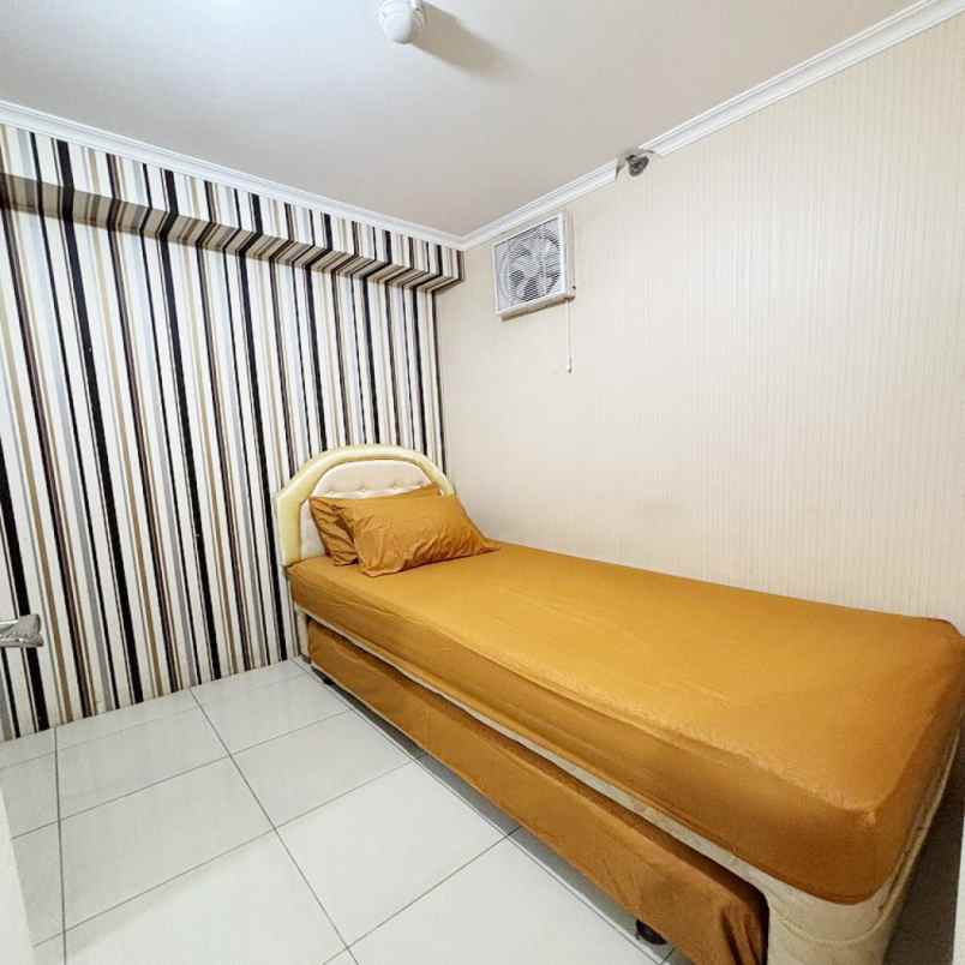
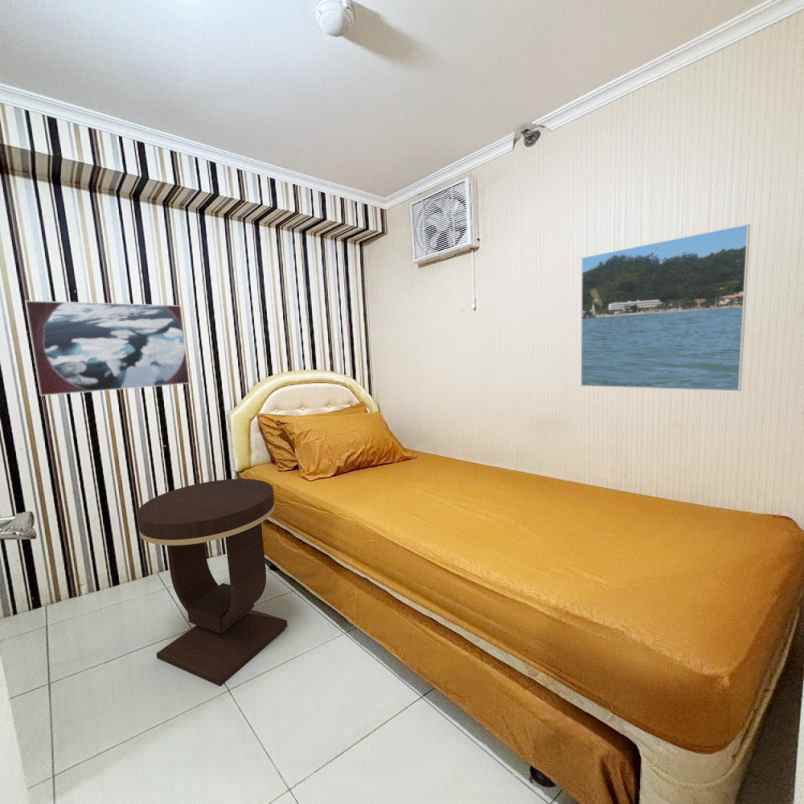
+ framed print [580,223,751,392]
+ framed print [24,299,191,397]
+ side table [136,478,288,687]
